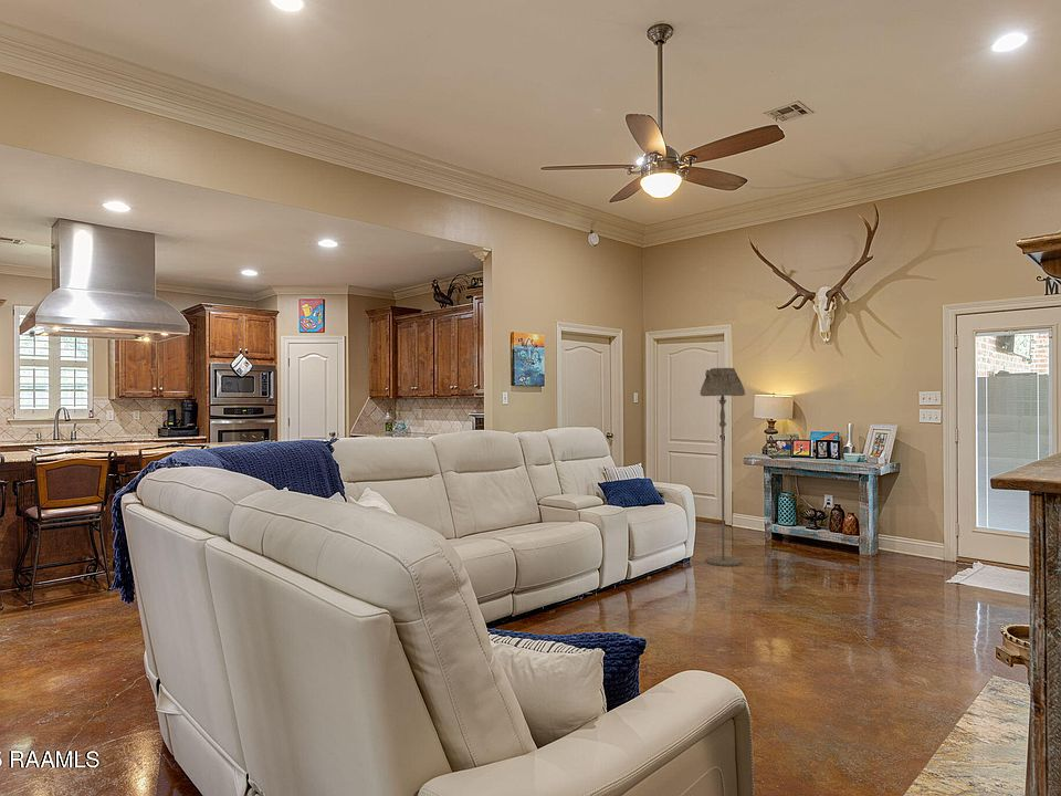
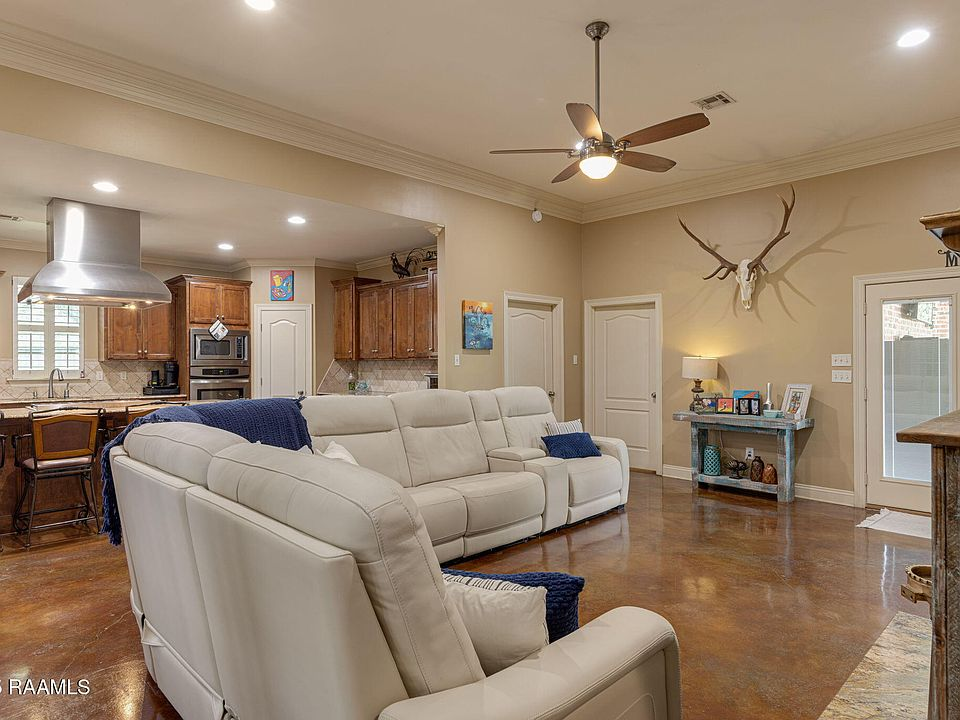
- floor lamp [700,367,746,567]
